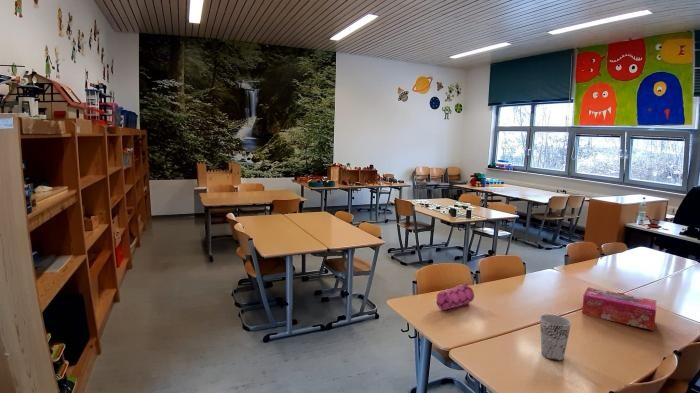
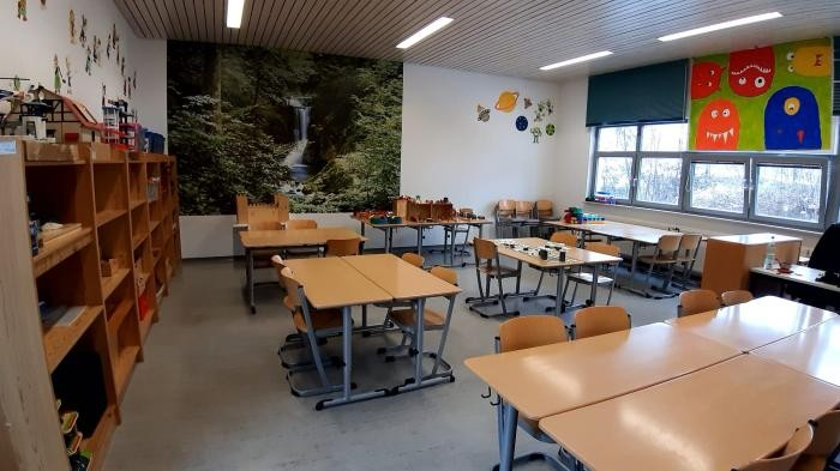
- tissue box [581,286,657,331]
- pencil case [435,282,475,311]
- cup [539,313,572,362]
